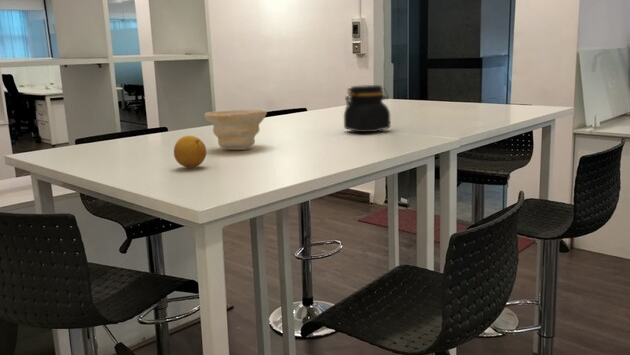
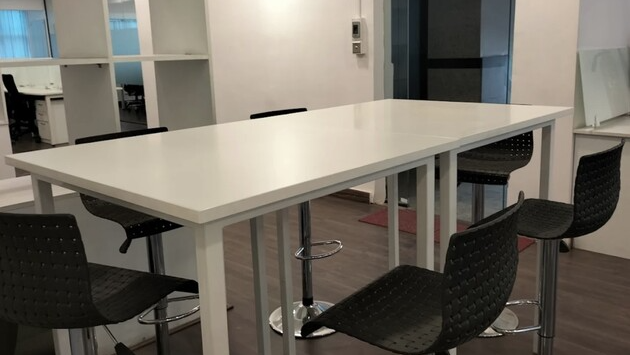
- jar [343,84,391,133]
- fruit [173,135,207,169]
- bowl [204,108,268,151]
